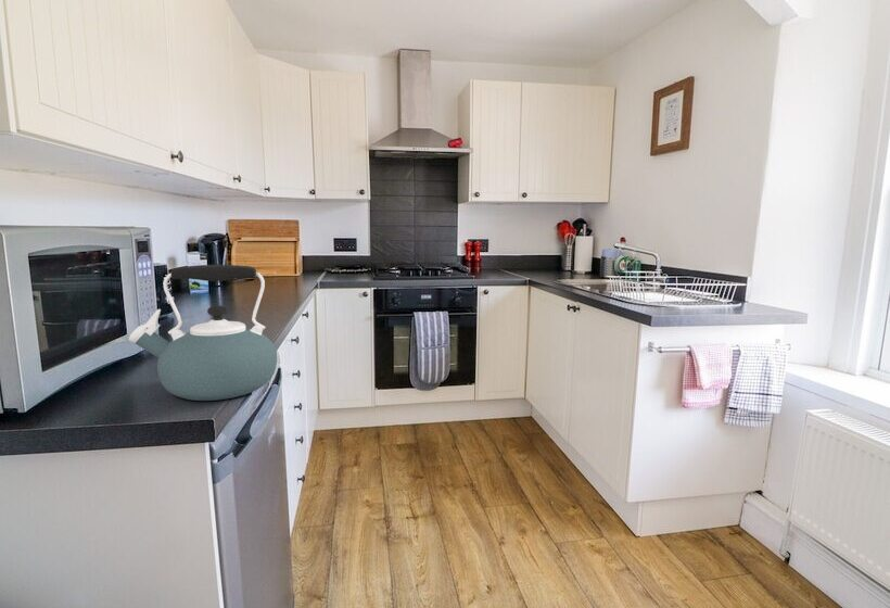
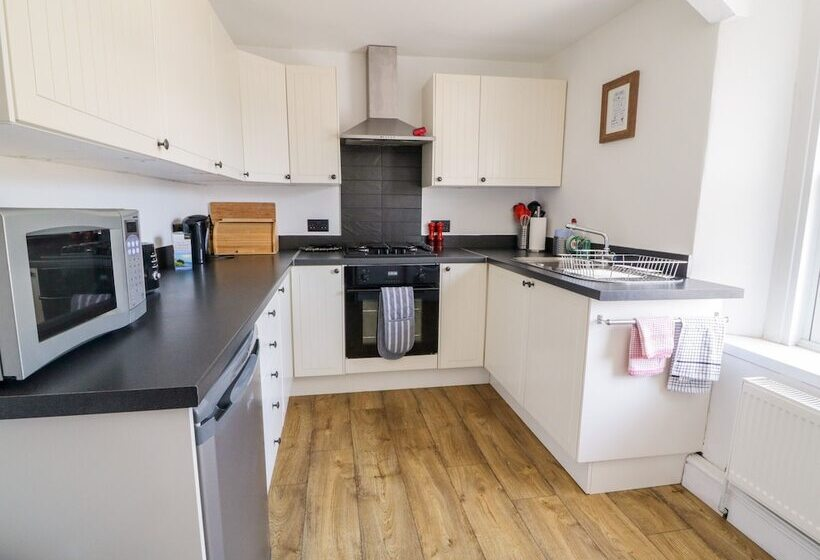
- kettle [128,264,278,402]
